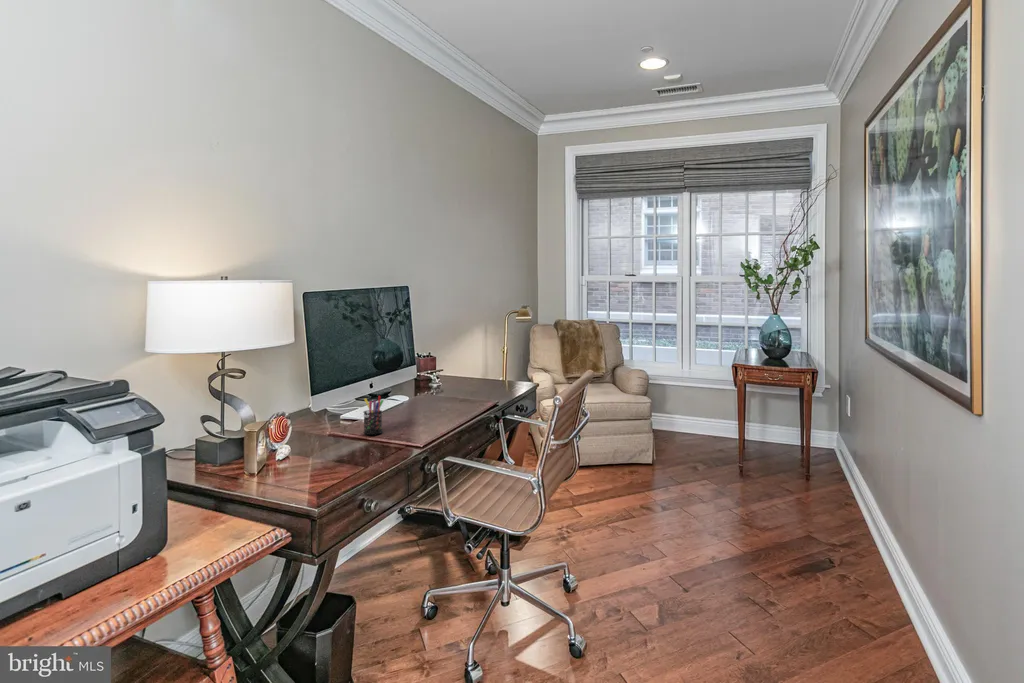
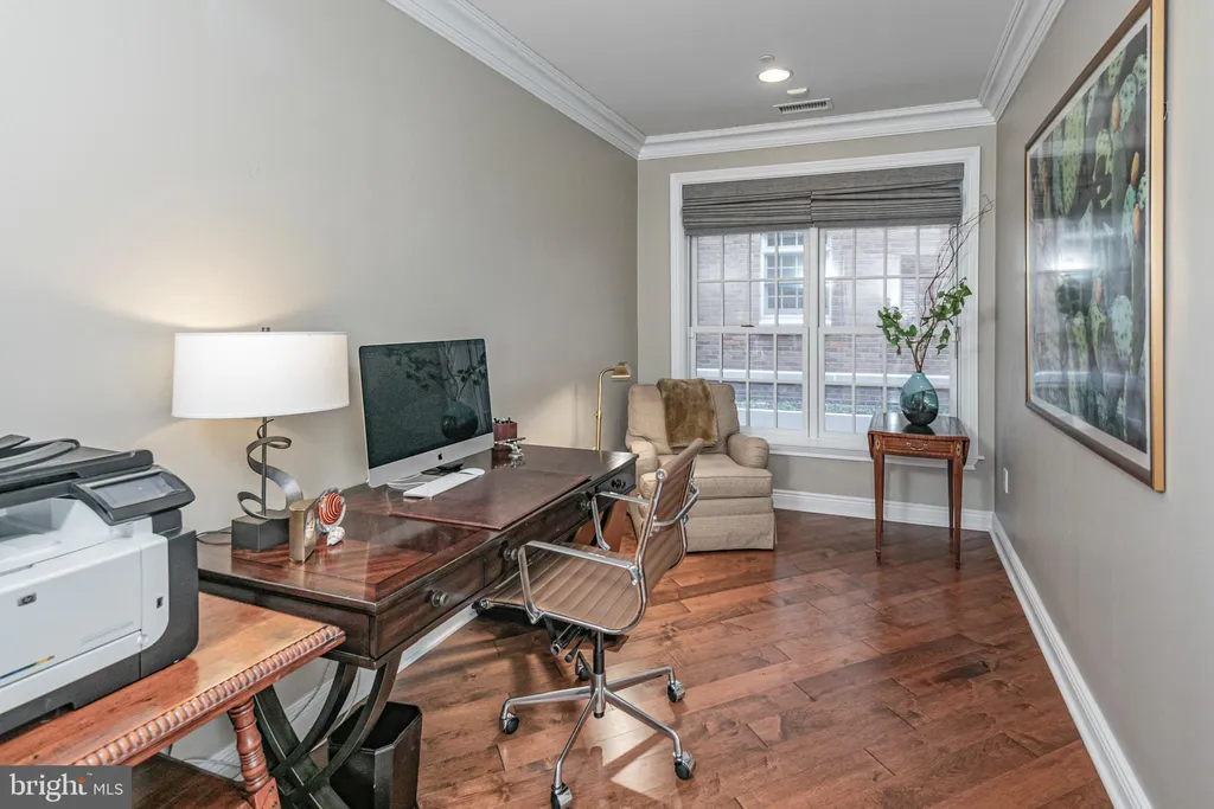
- pen holder [363,395,384,436]
